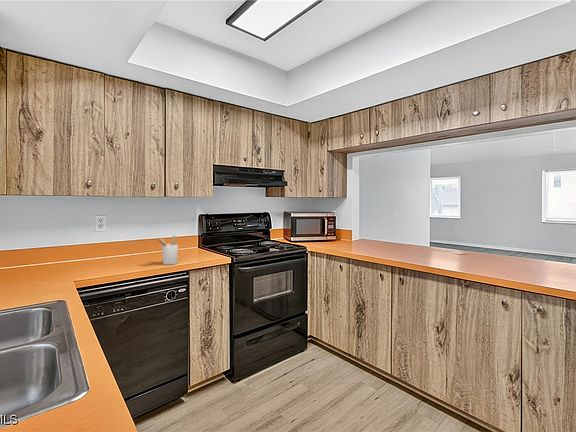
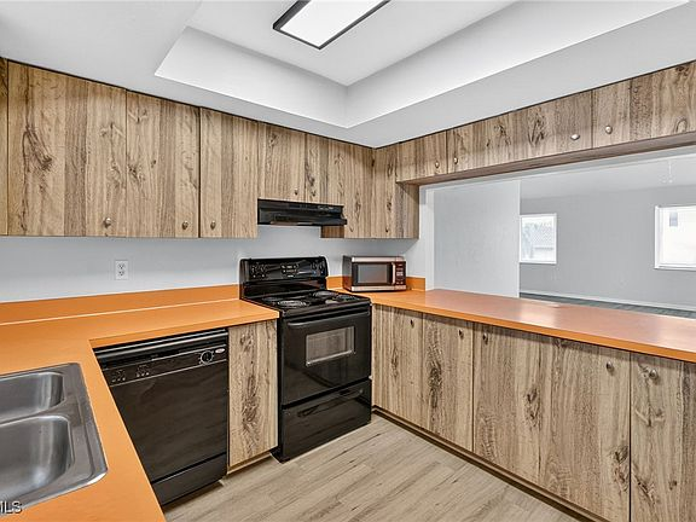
- utensil holder [155,235,179,266]
